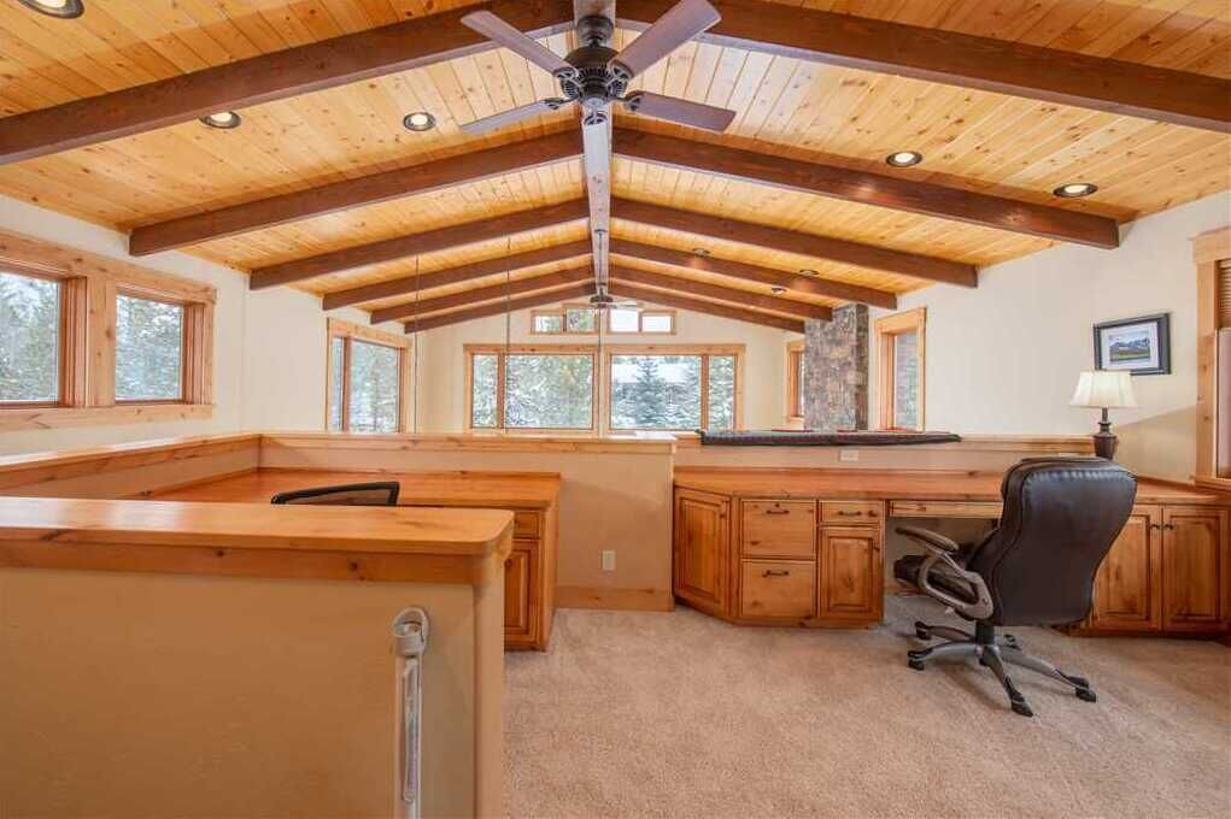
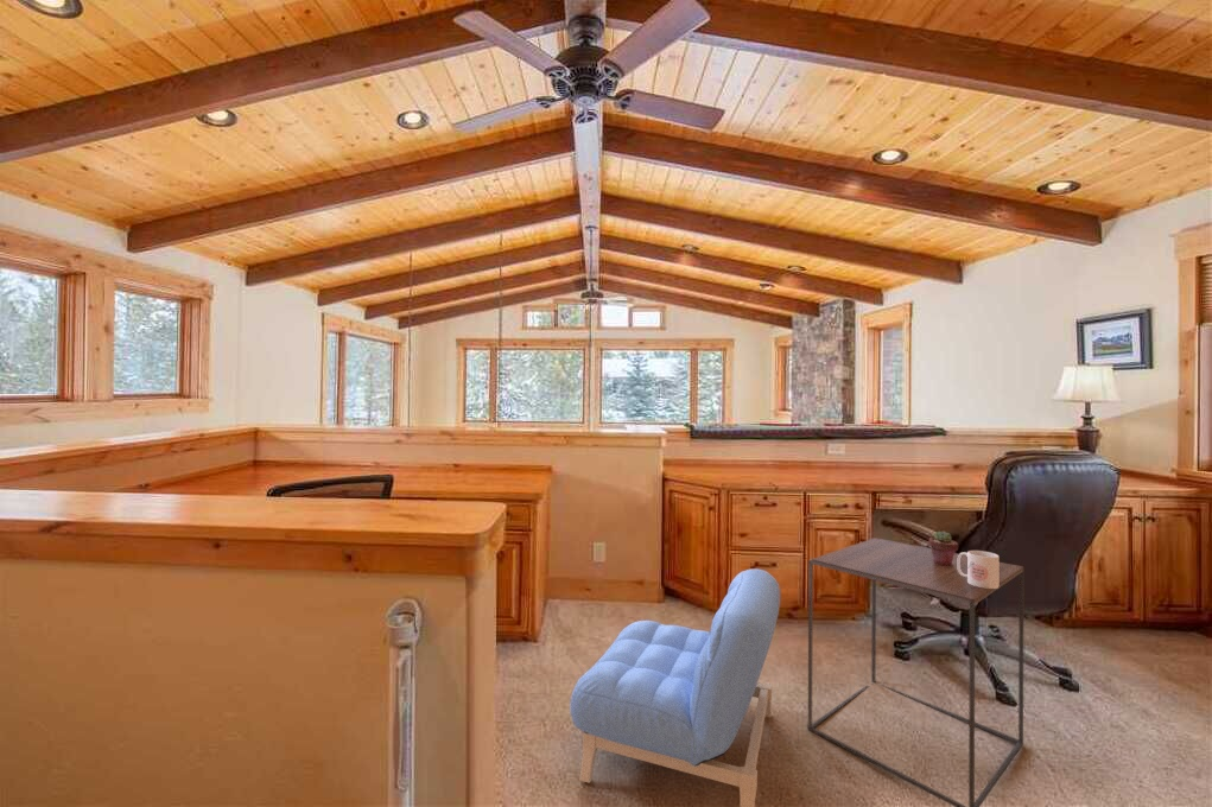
+ potted succulent [928,530,959,566]
+ mug [957,549,1001,590]
+ armchair [569,567,781,807]
+ side table [807,536,1024,807]
